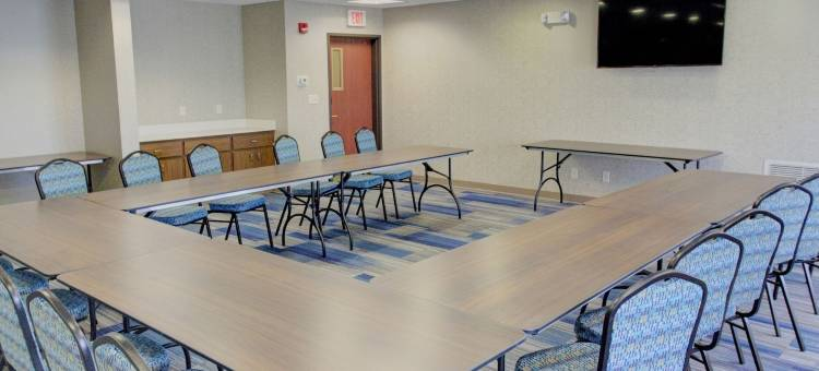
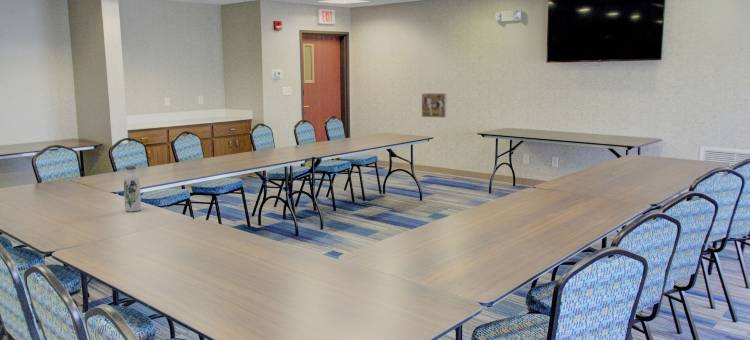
+ water bottle [123,165,142,213]
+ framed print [421,92,447,119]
